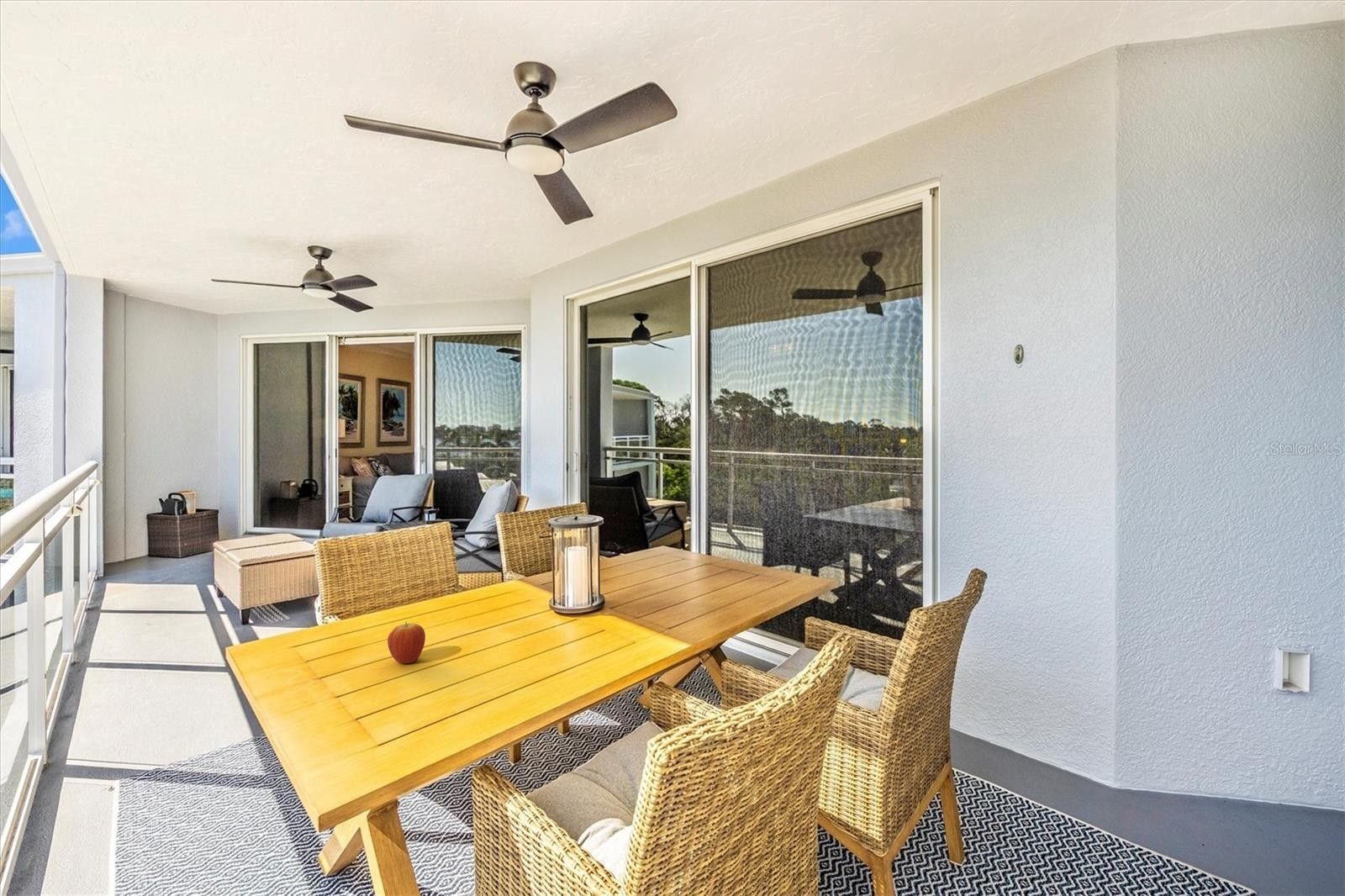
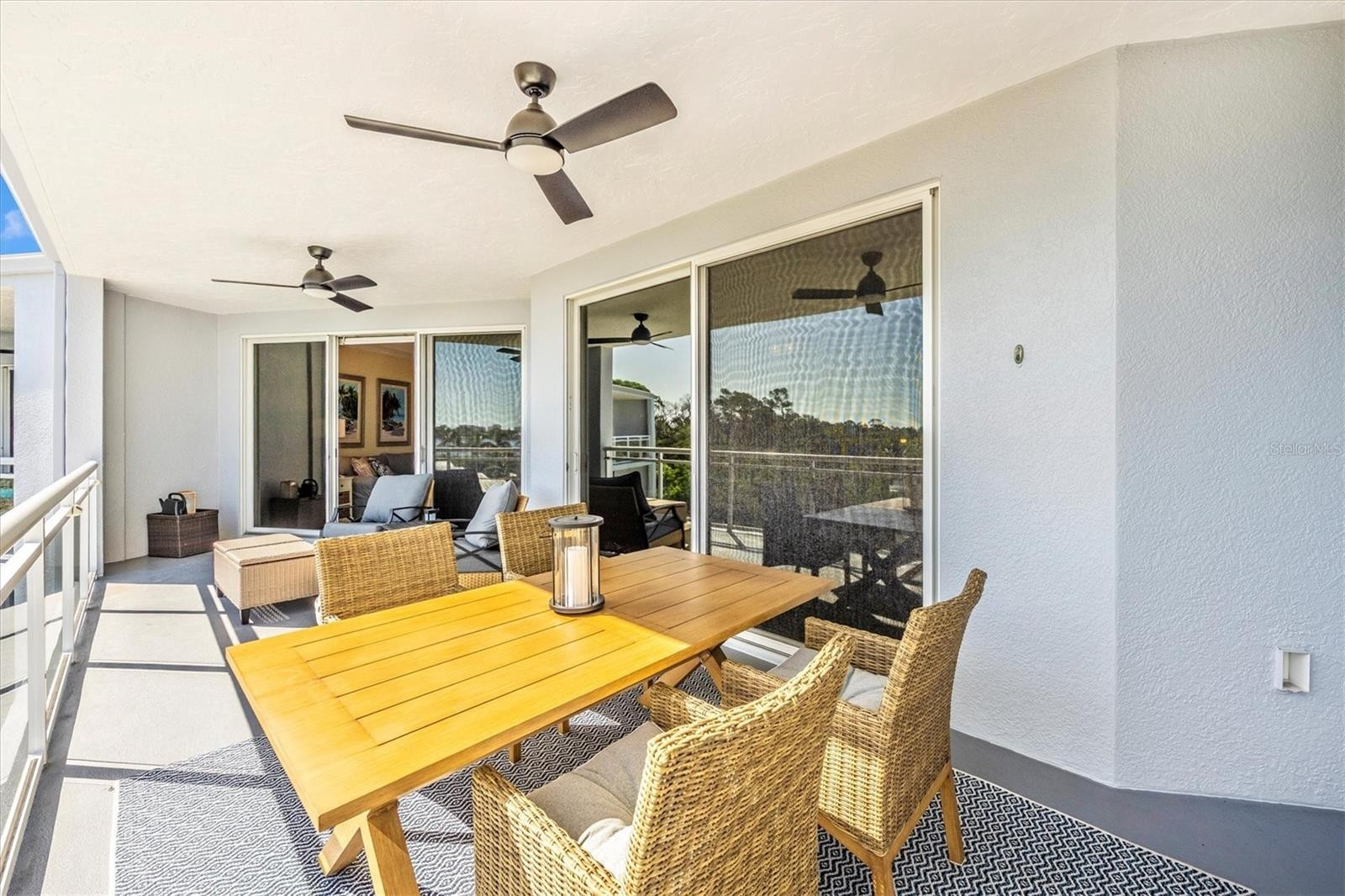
- fruit [387,621,426,664]
